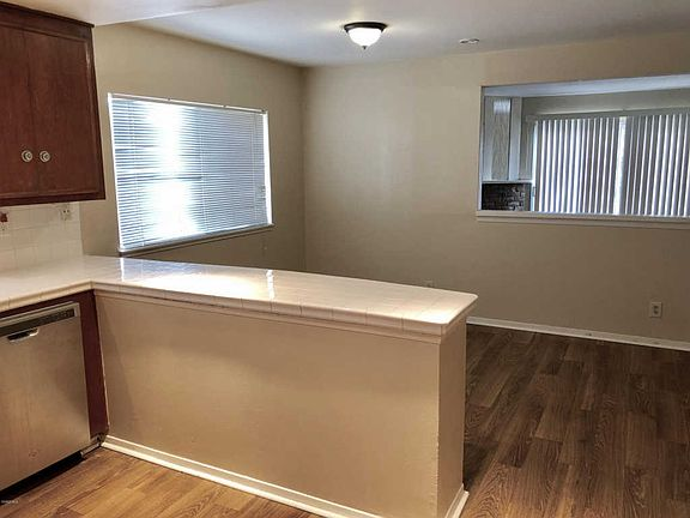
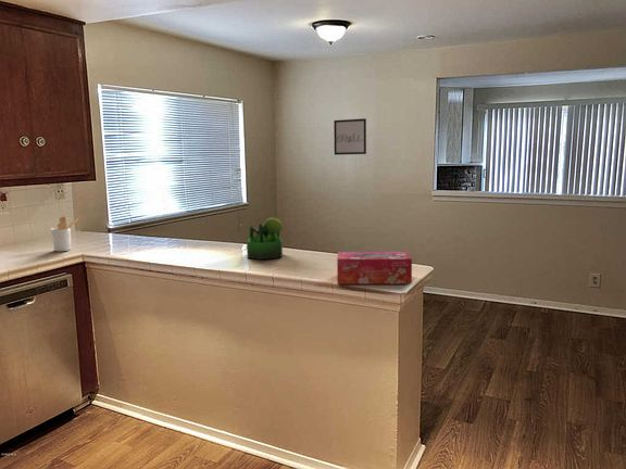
+ wall art [333,117,367,156]
+ plant [246,216,284,261]
+ tissue box [336,251,413,284]
+ utensil holder [50,216,79,252]
